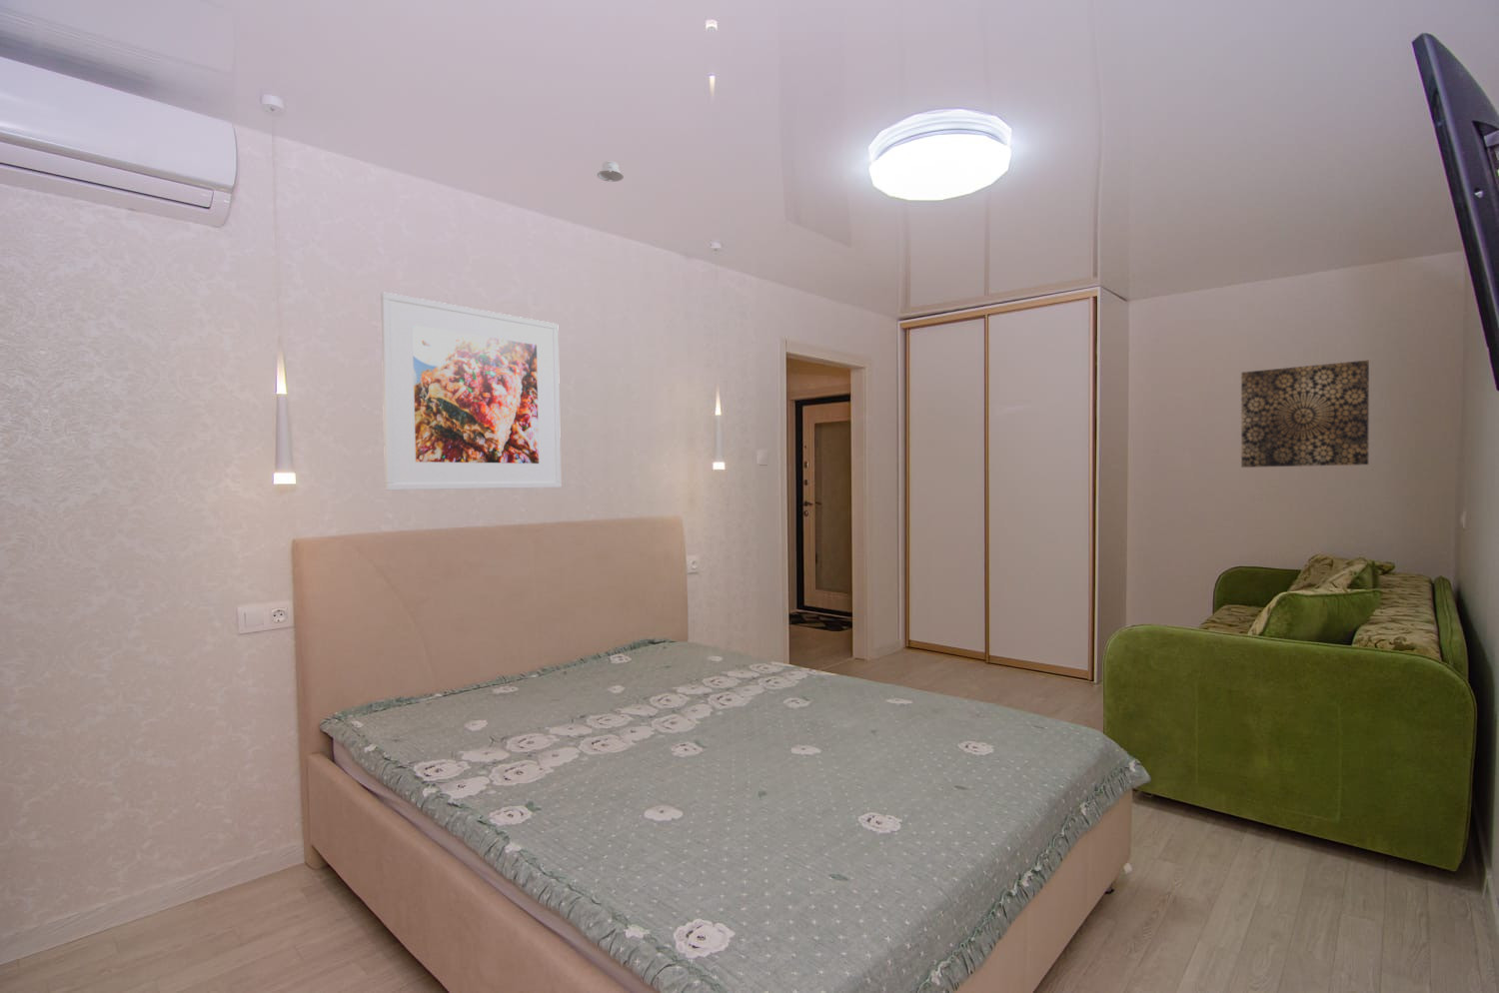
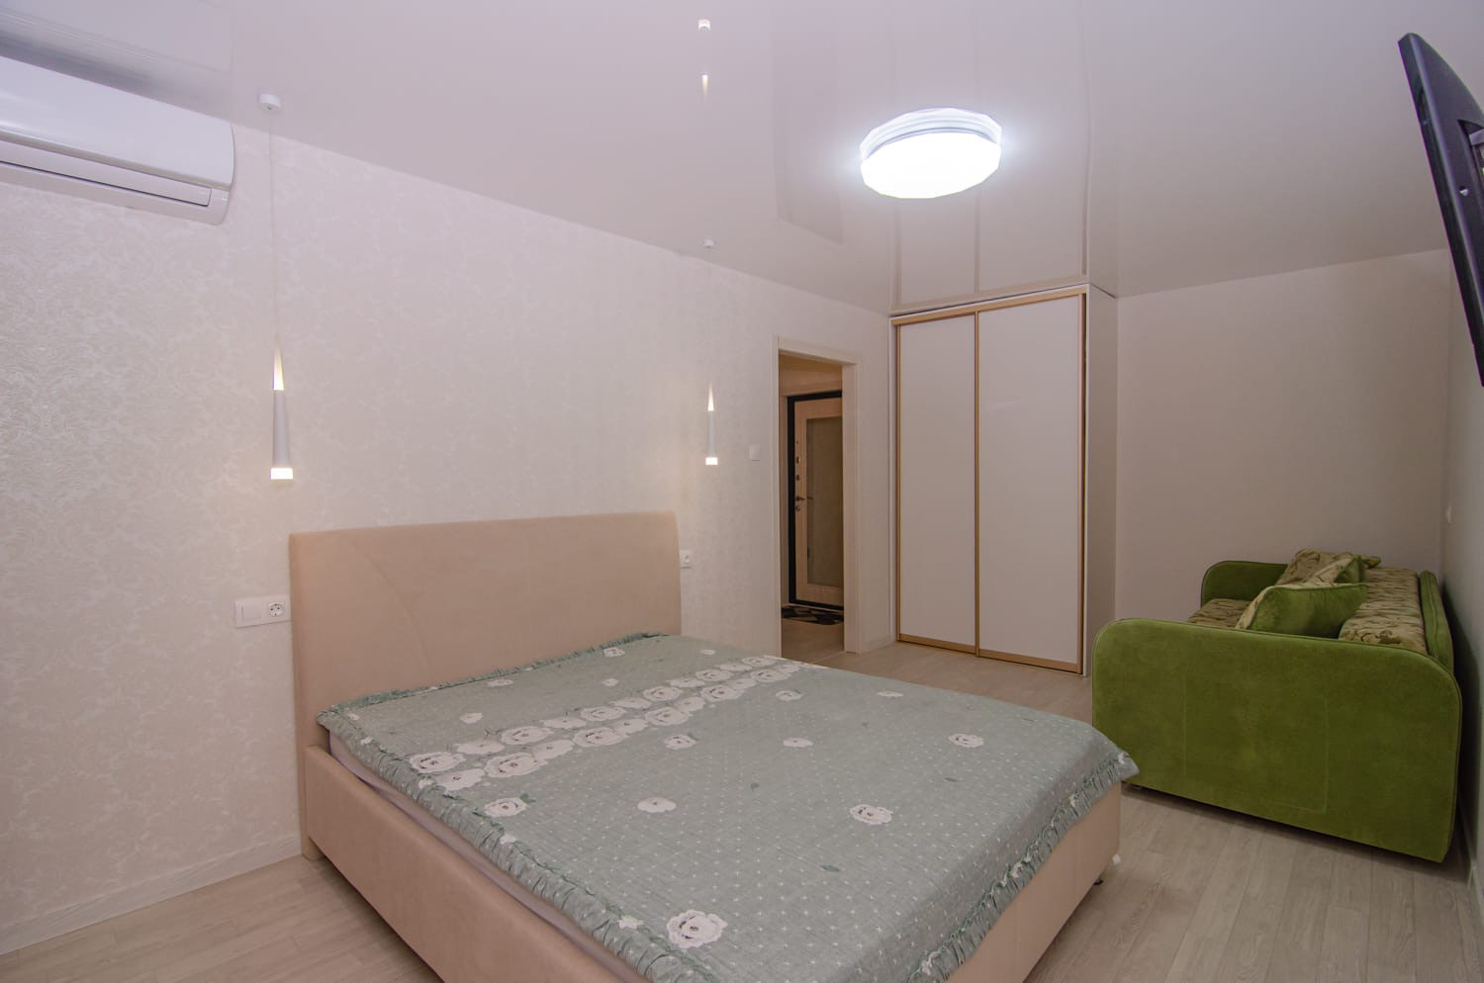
- recessed light [596,160,624,183]
- wall art [1241,360,1370,469]
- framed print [380,290,562,491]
